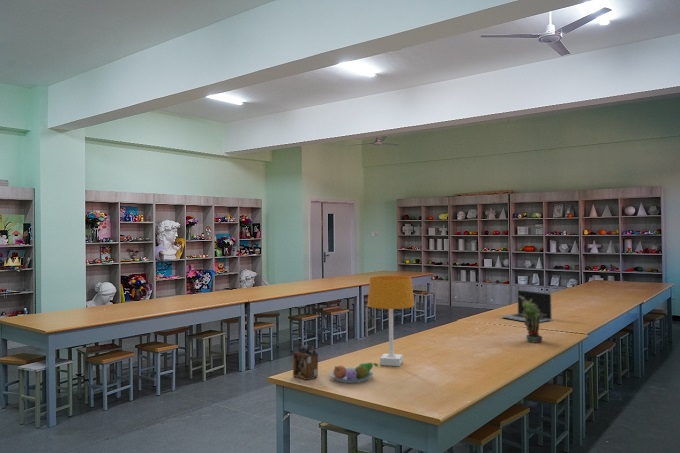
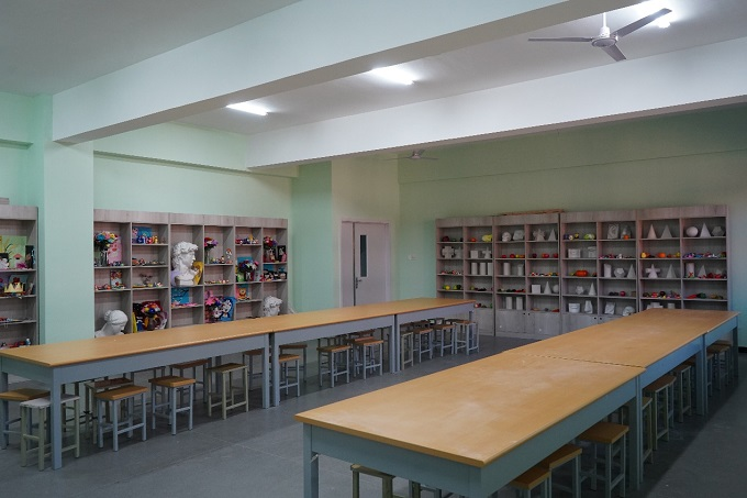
- fruit bowl [329,361,379,384]
- potted plant [519,296,546,344]
- desk organizer [292,343,319,381]
- laptop [500,289,553,323]
- desk lamp [366,275,415,367]
